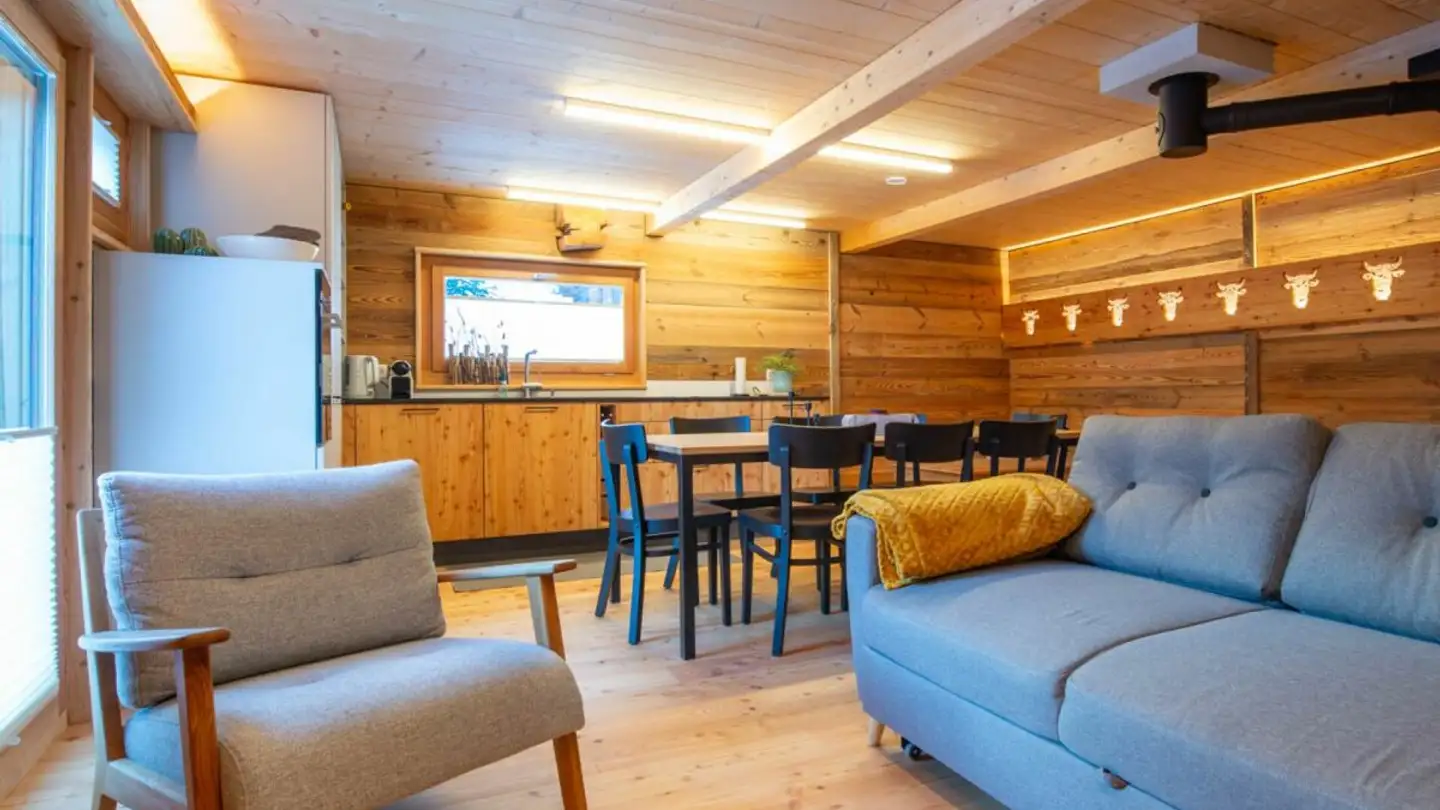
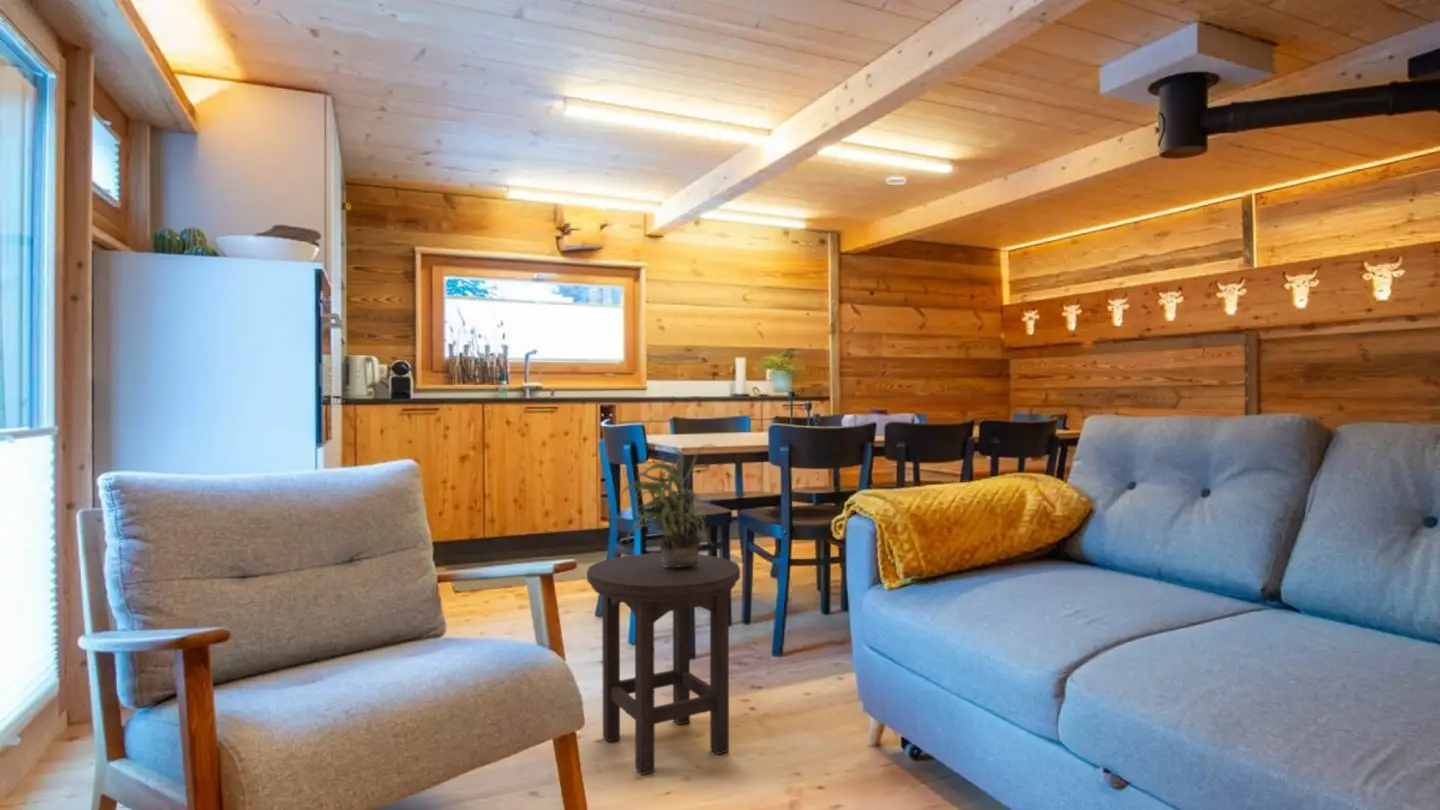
+ stool [586,552,741,776]
+ potted plant [620,443,718,567]
